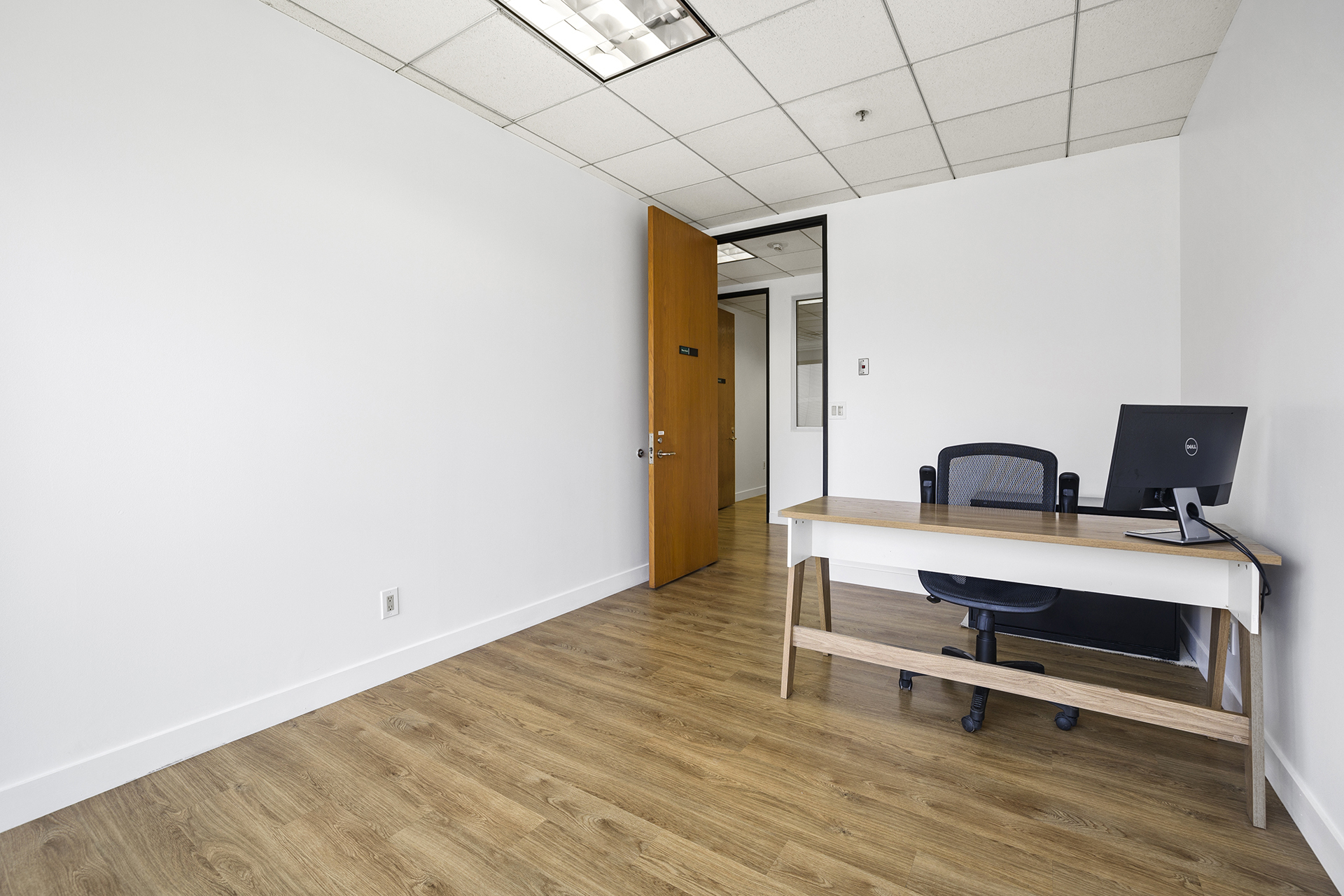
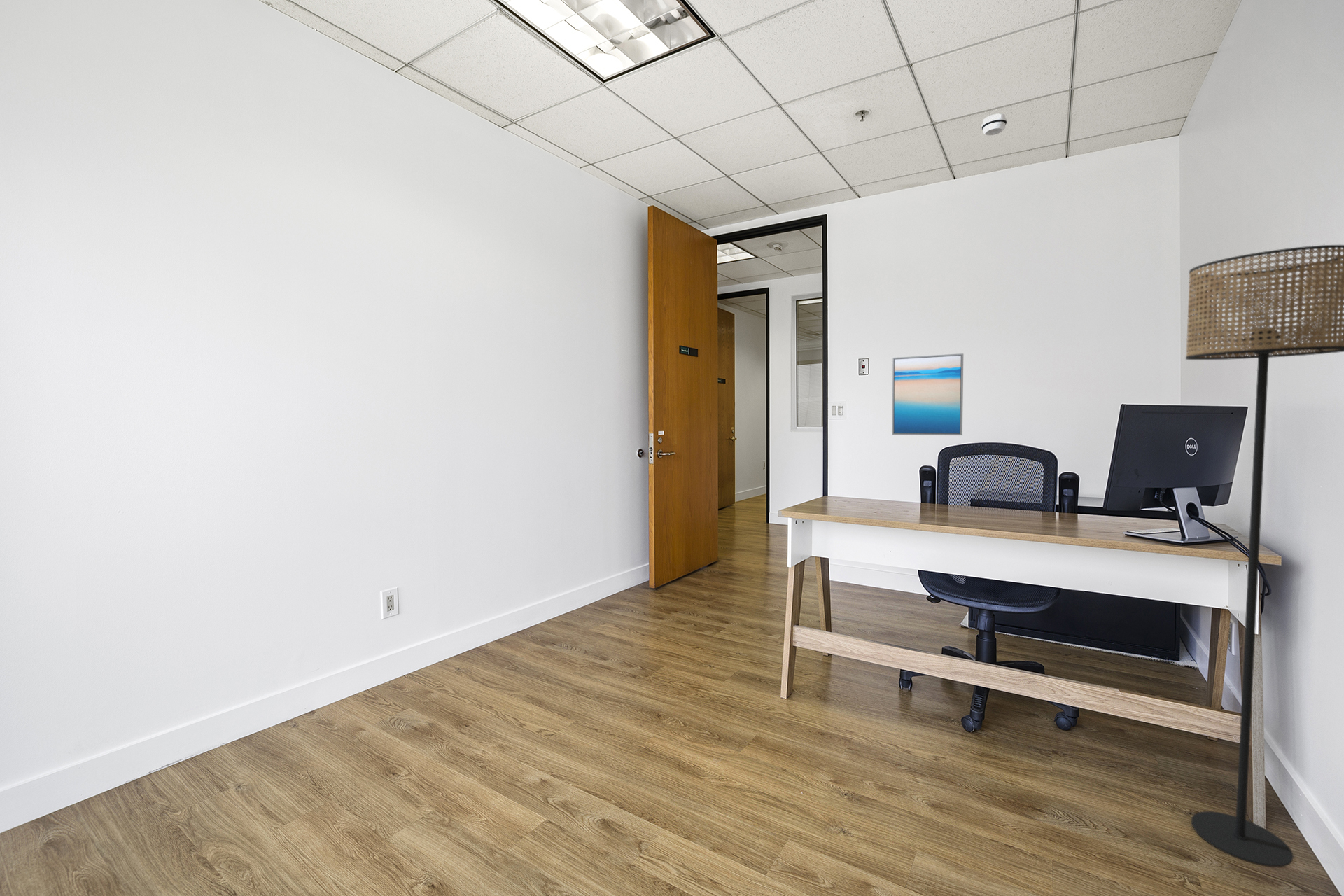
+ smoke detector [981,113,1008,137]
+ floor lamp [1185,244,1344,868]
+ wall art [892,353,964,436]
